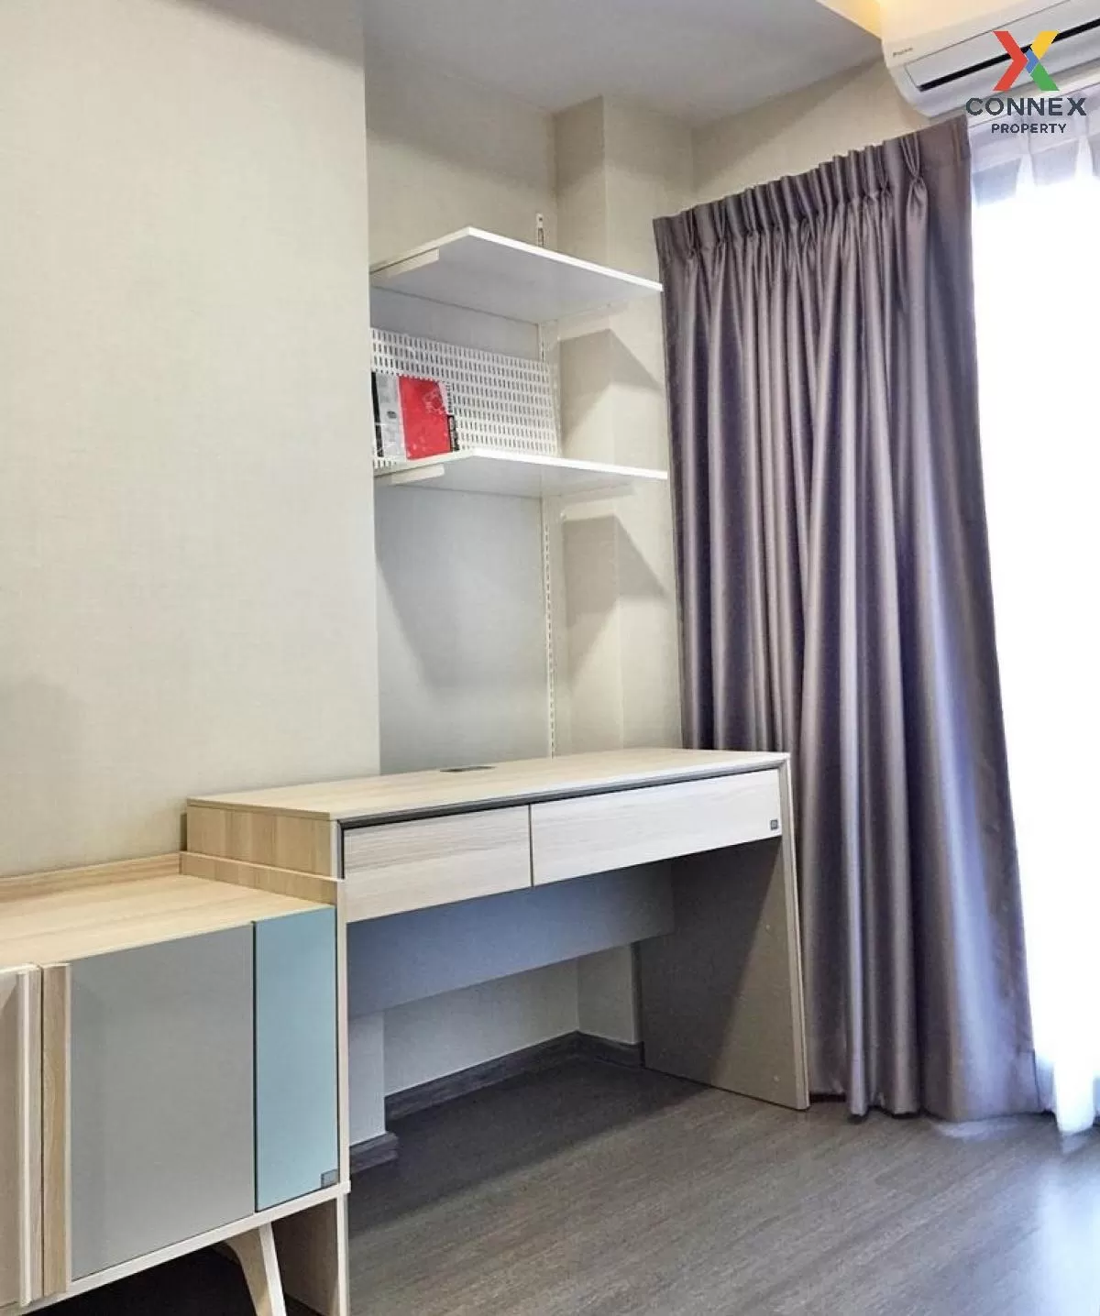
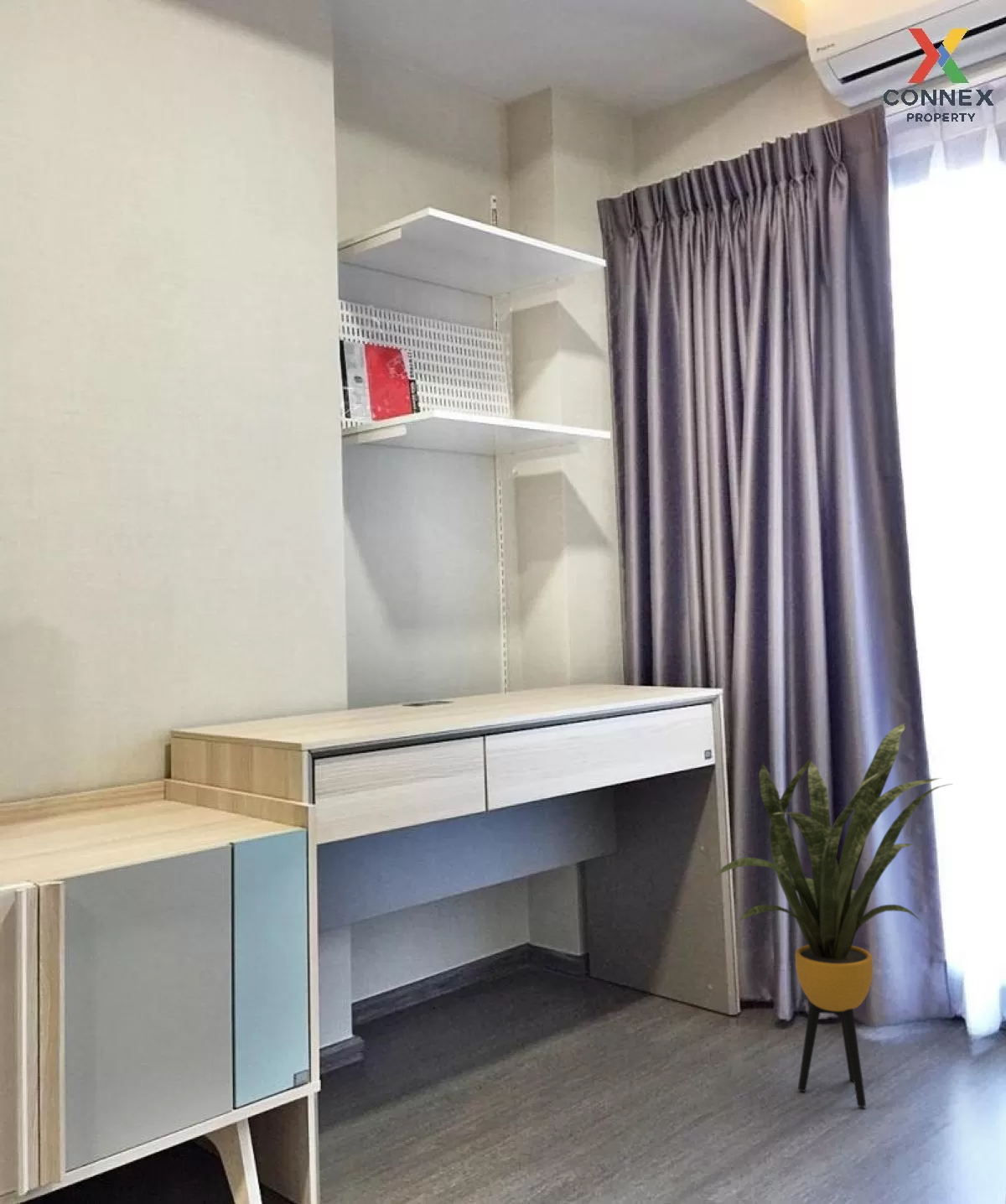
+ house plant [712,722,952,1108]
